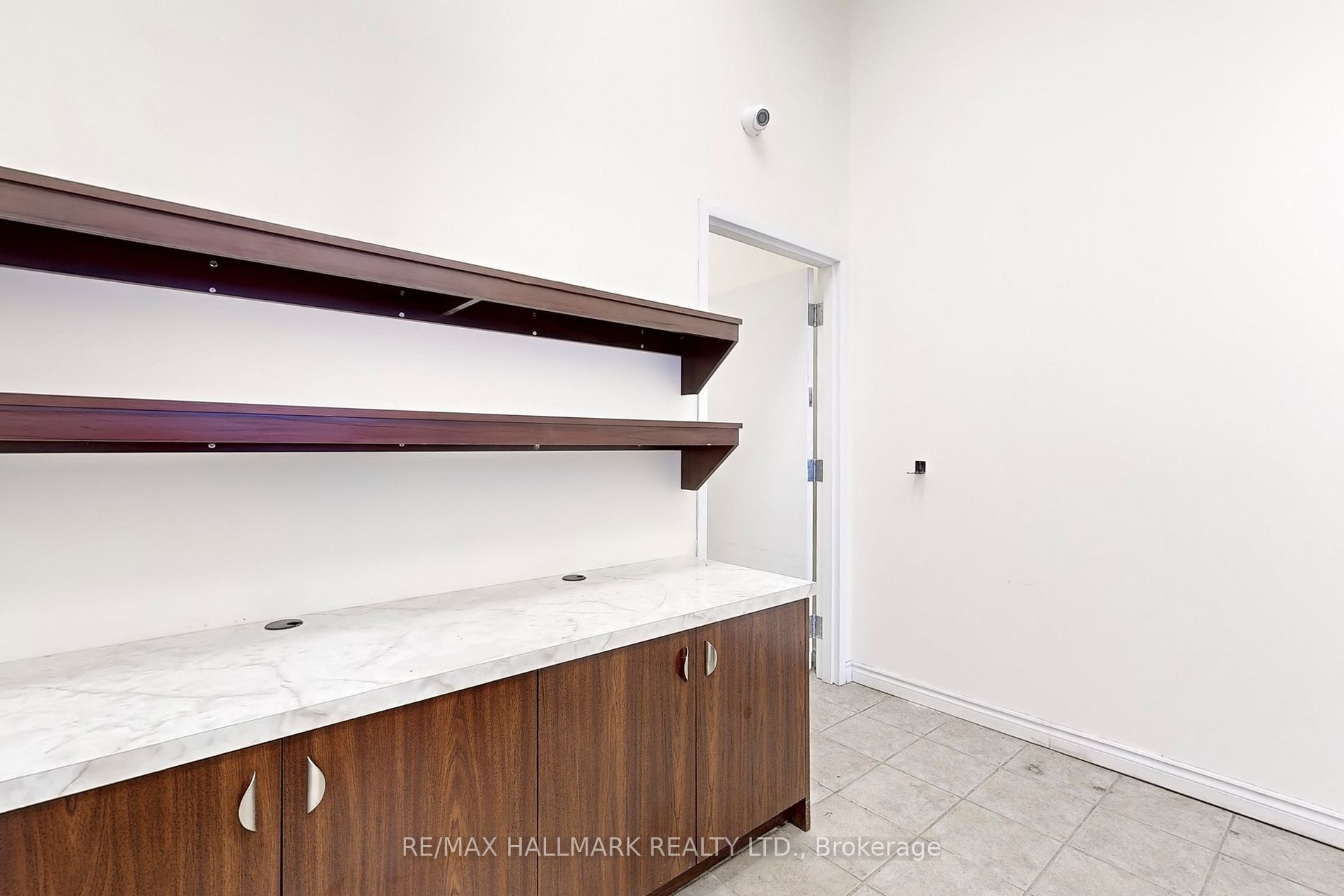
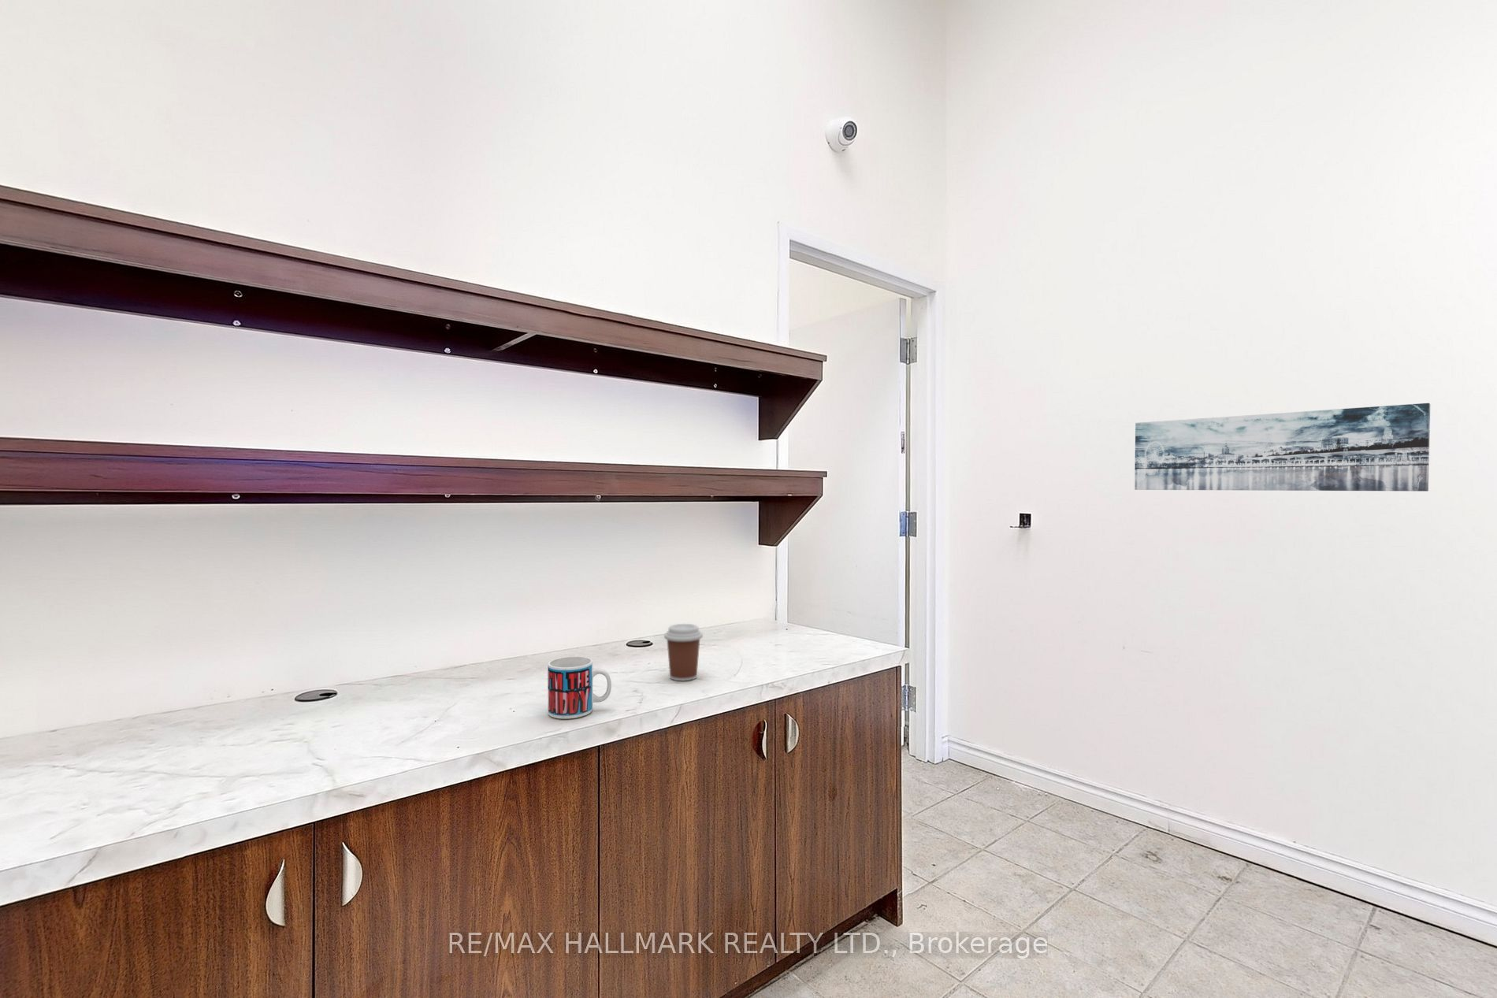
+ mug [547,655,613,720]
+ coffee cup [664,623,704,682]
+ wall art [1134,402,1431,492]
